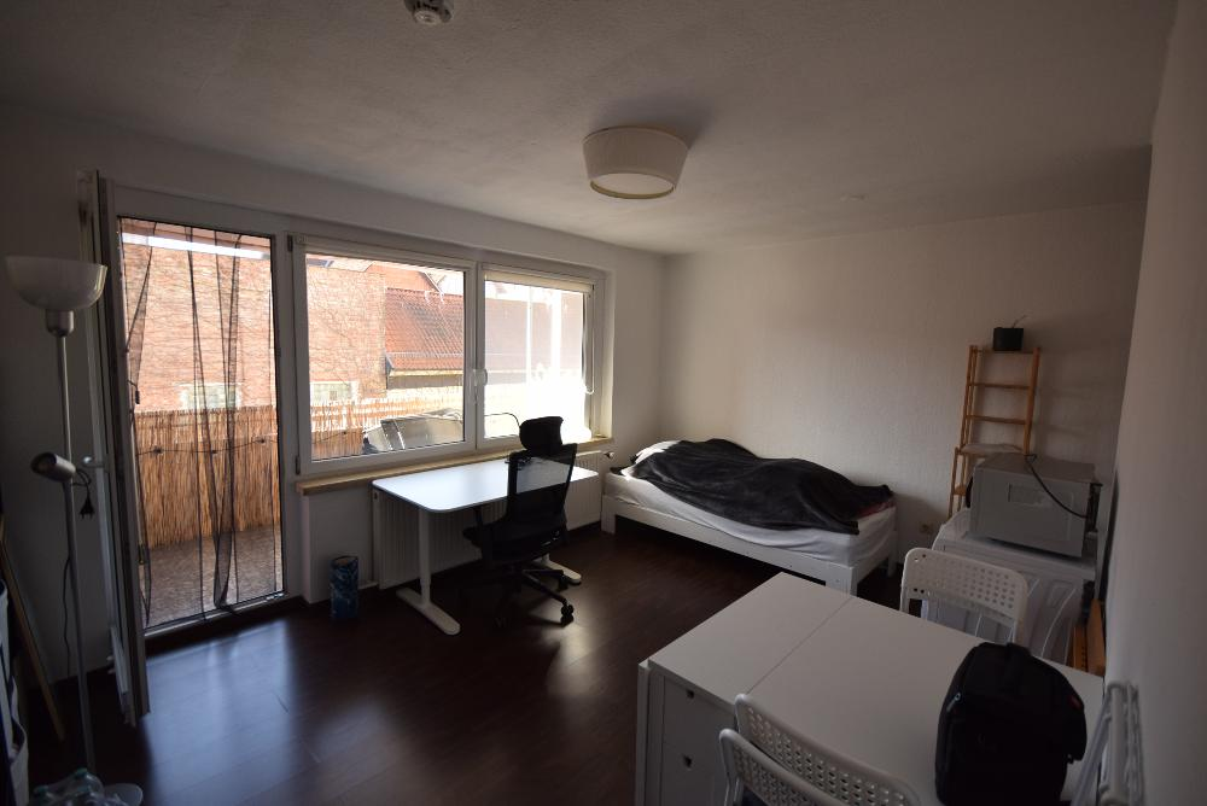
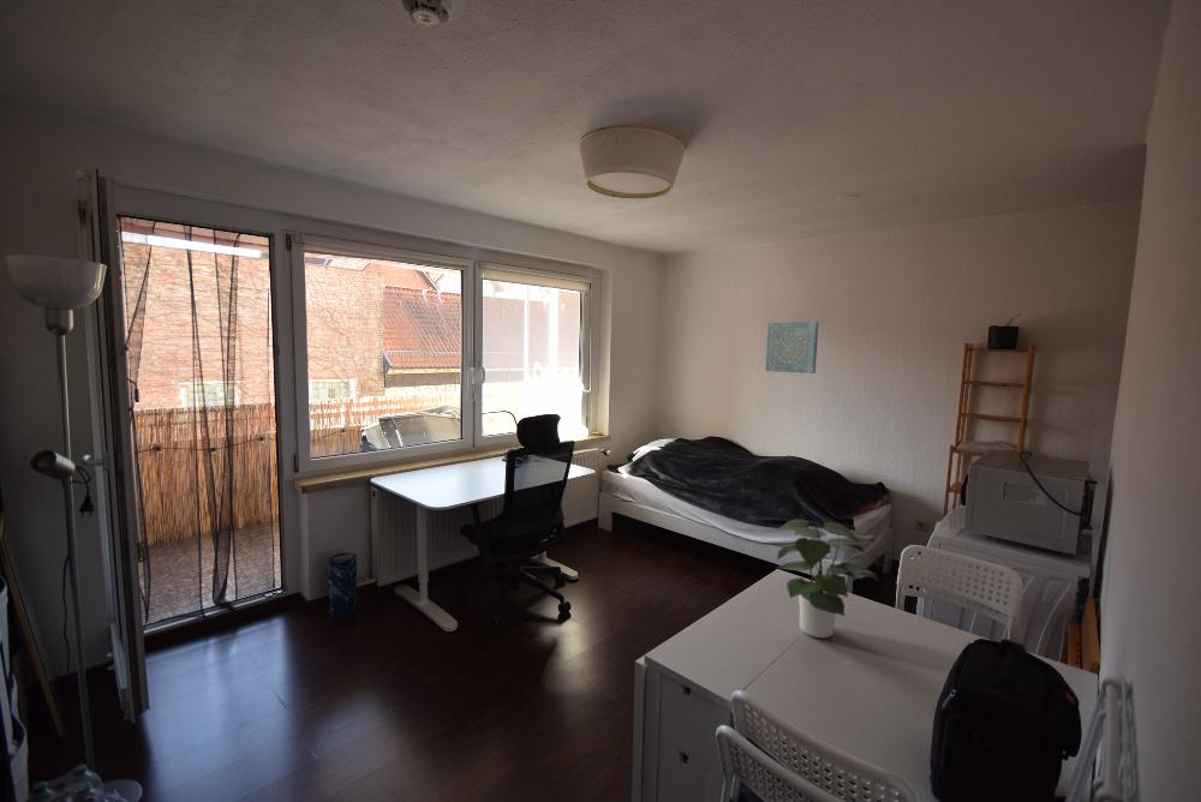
+ potted plant [775,519,880,639]
+ wall art [765,321,819,375]
